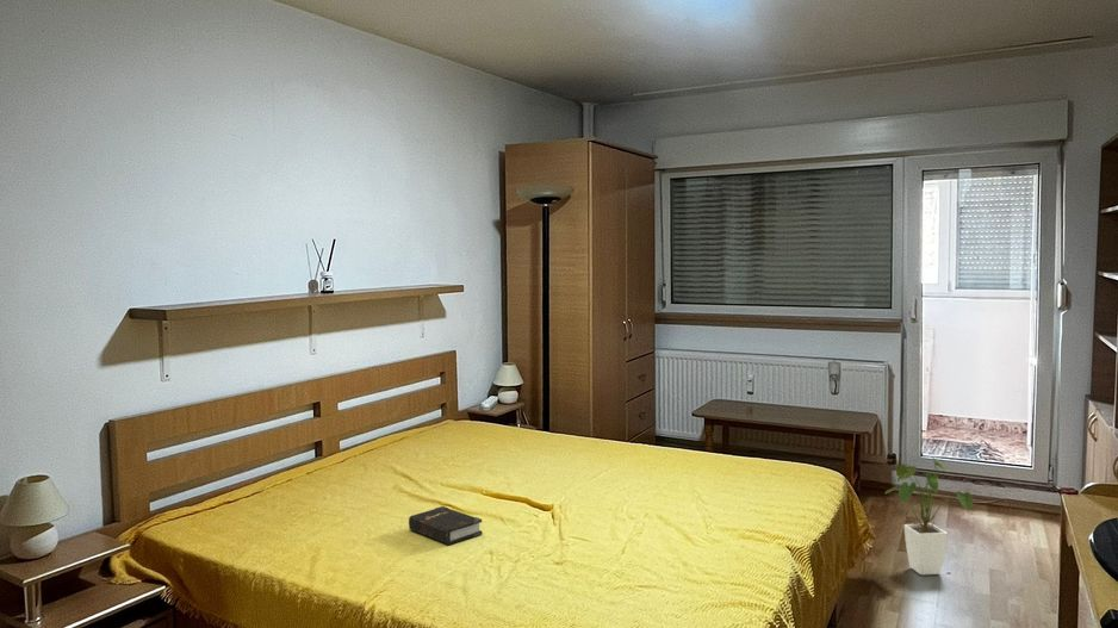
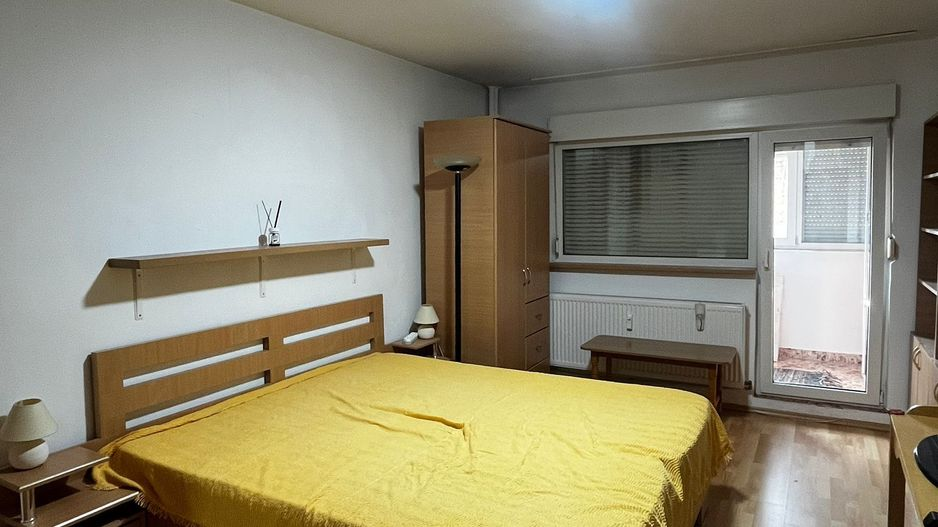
- hardback book [408,505,484,546]
- house plant [884,455,974,576]
